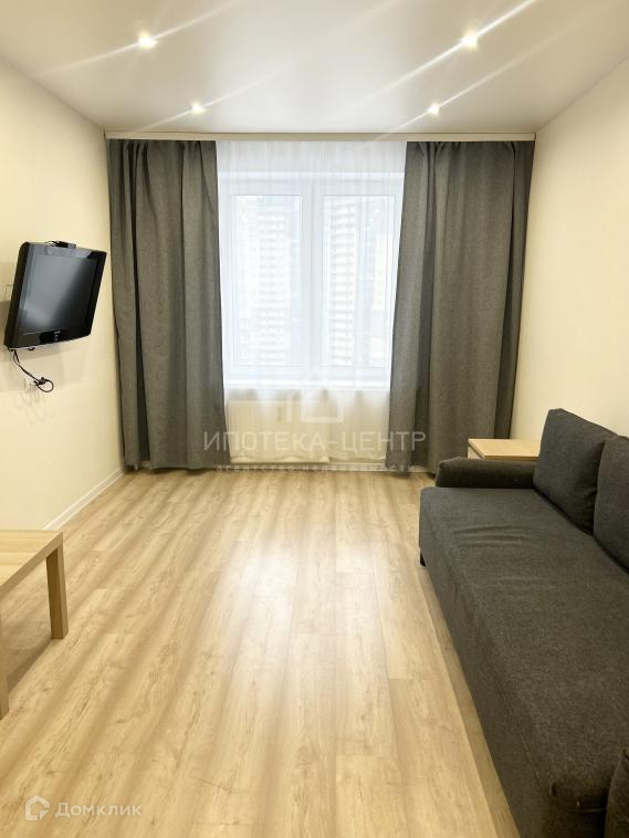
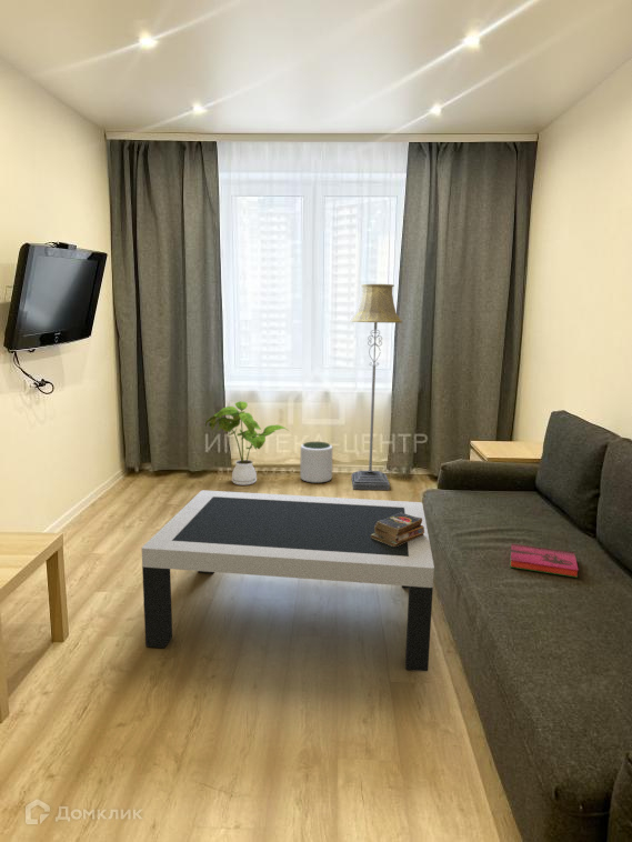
+ floor lamp [348,283,403,491]
+ books [371,512,424,547]
+ plant pot [299,441,333,484]
+ hardback book [509,542,580,579]
+ house plant [204,400,290,487]
+ coffee table [141,489,435,672]
